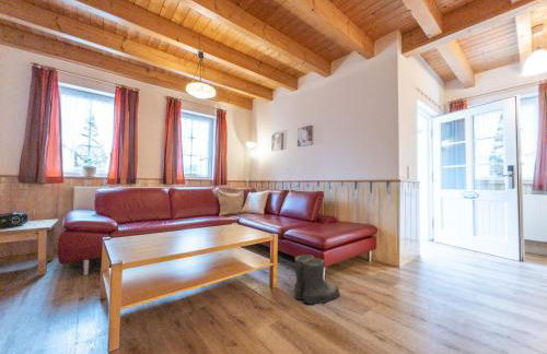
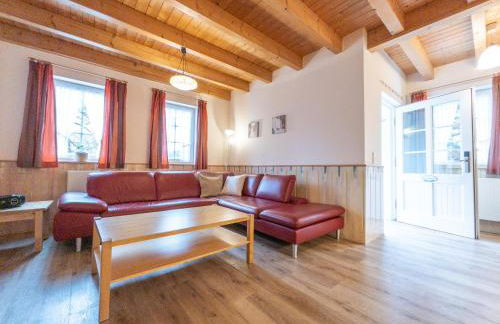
- boots [292,253,341,305]
